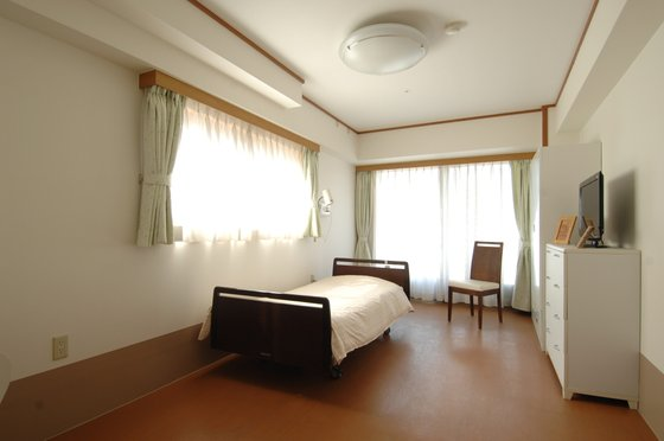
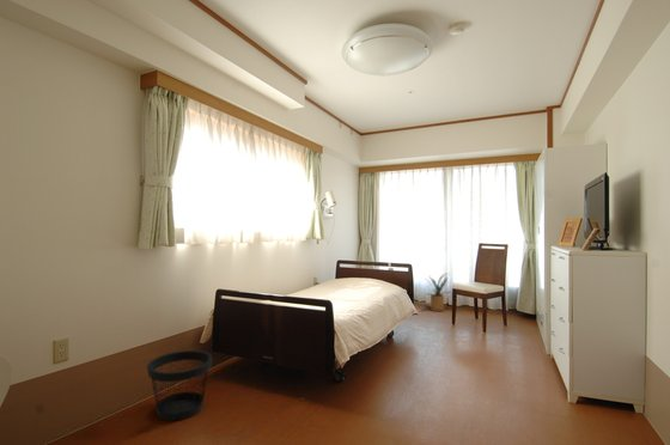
+ wastebasket [146,349,214,422]
+ house plant [425,272,453,312]
